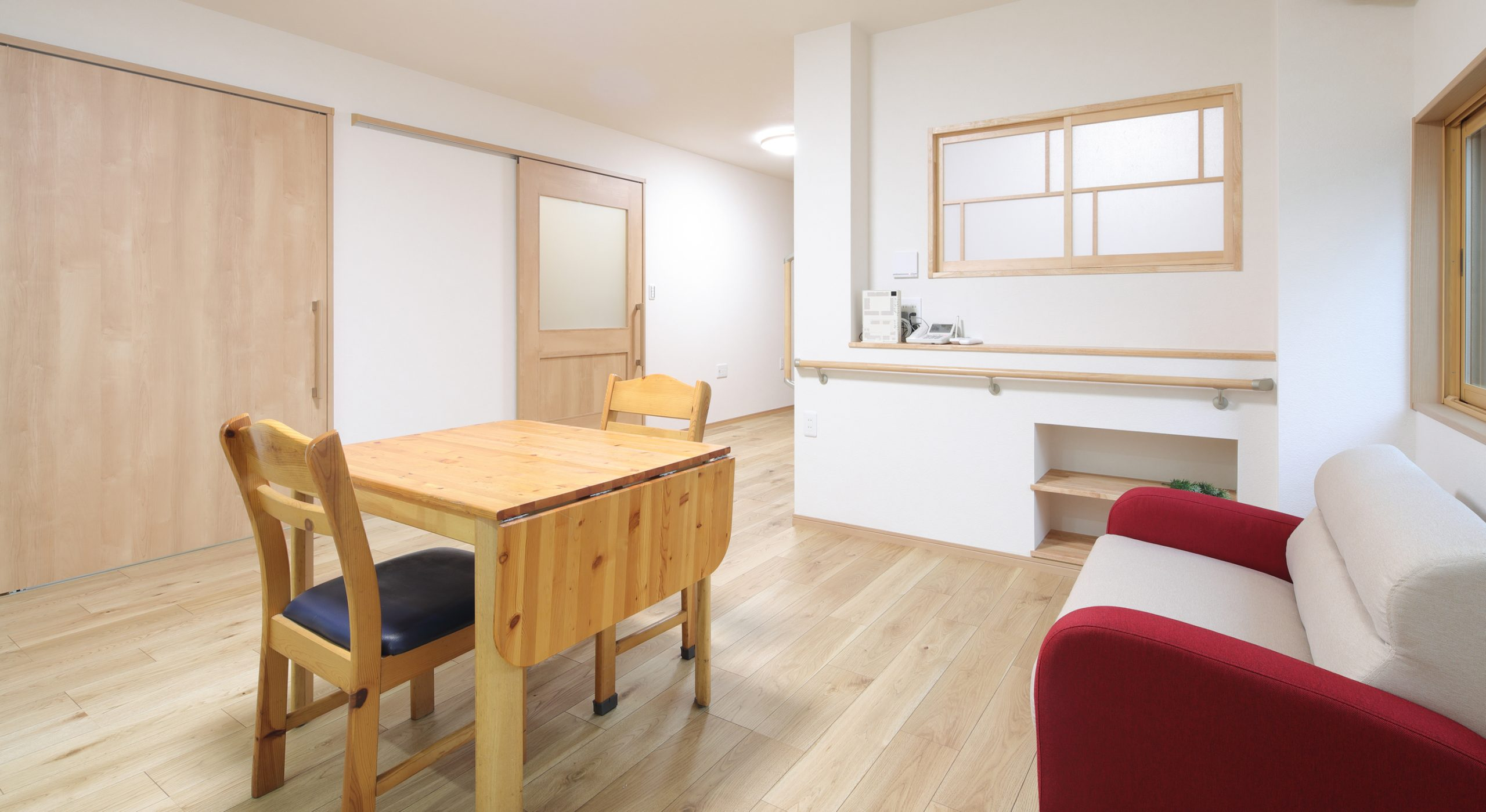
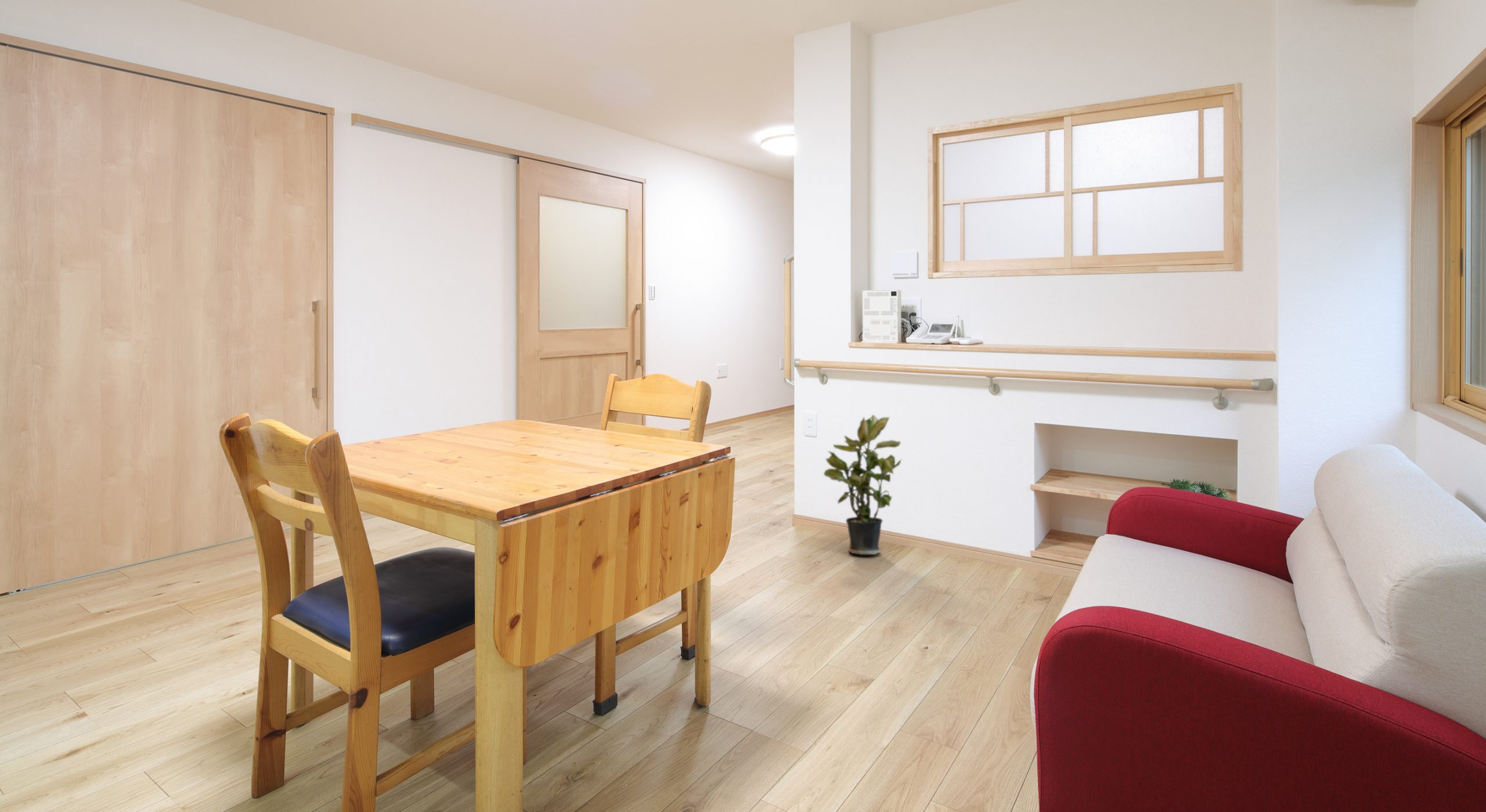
+ potted plant [823,414,903,556]
